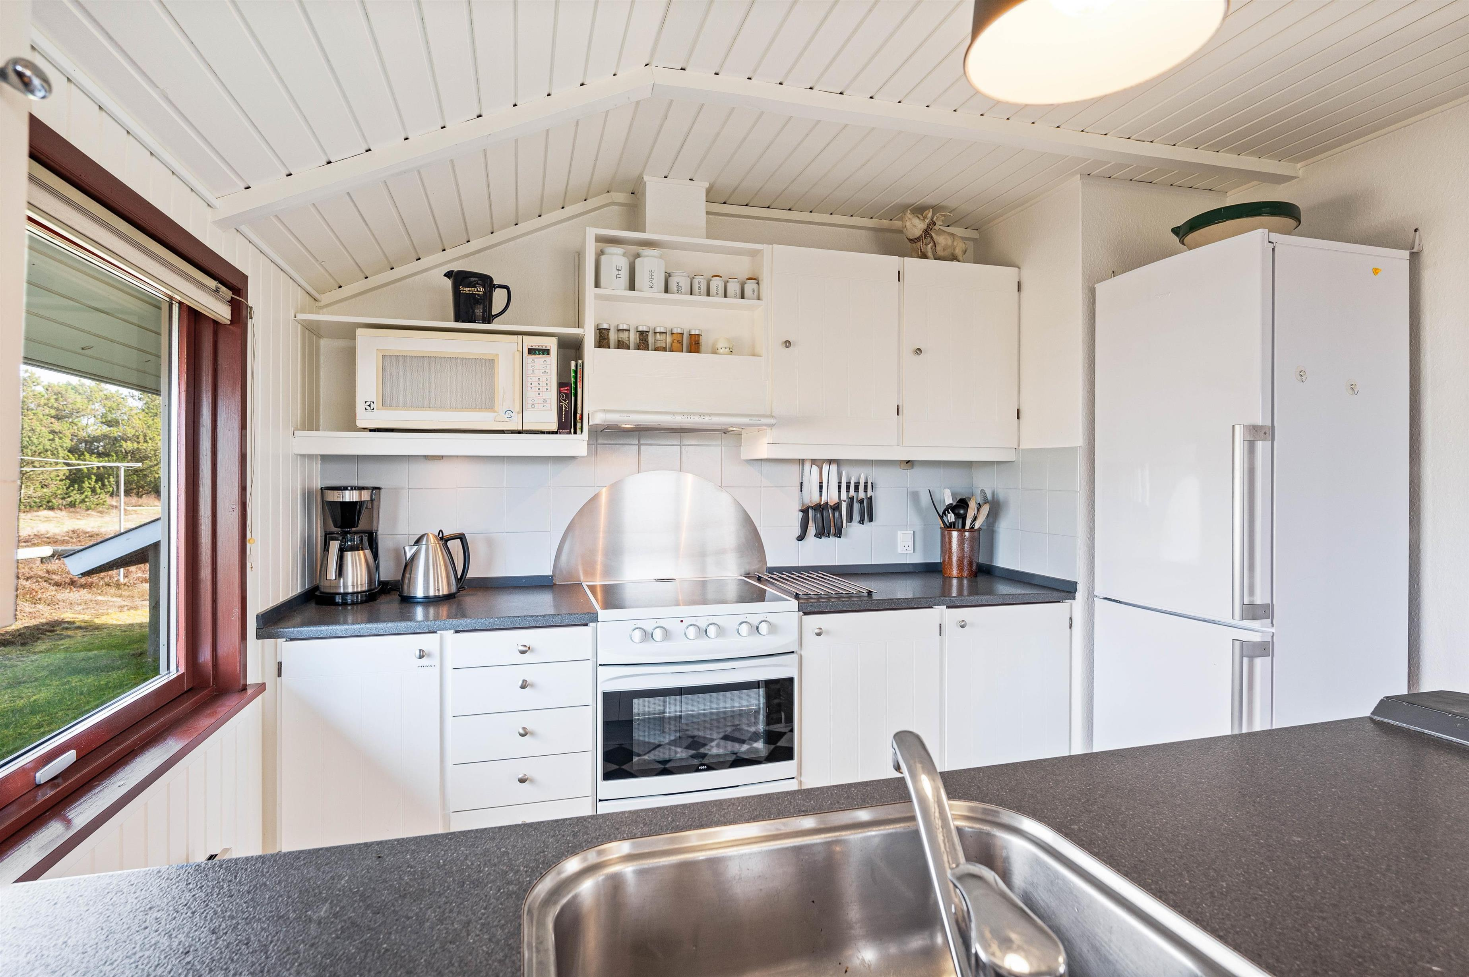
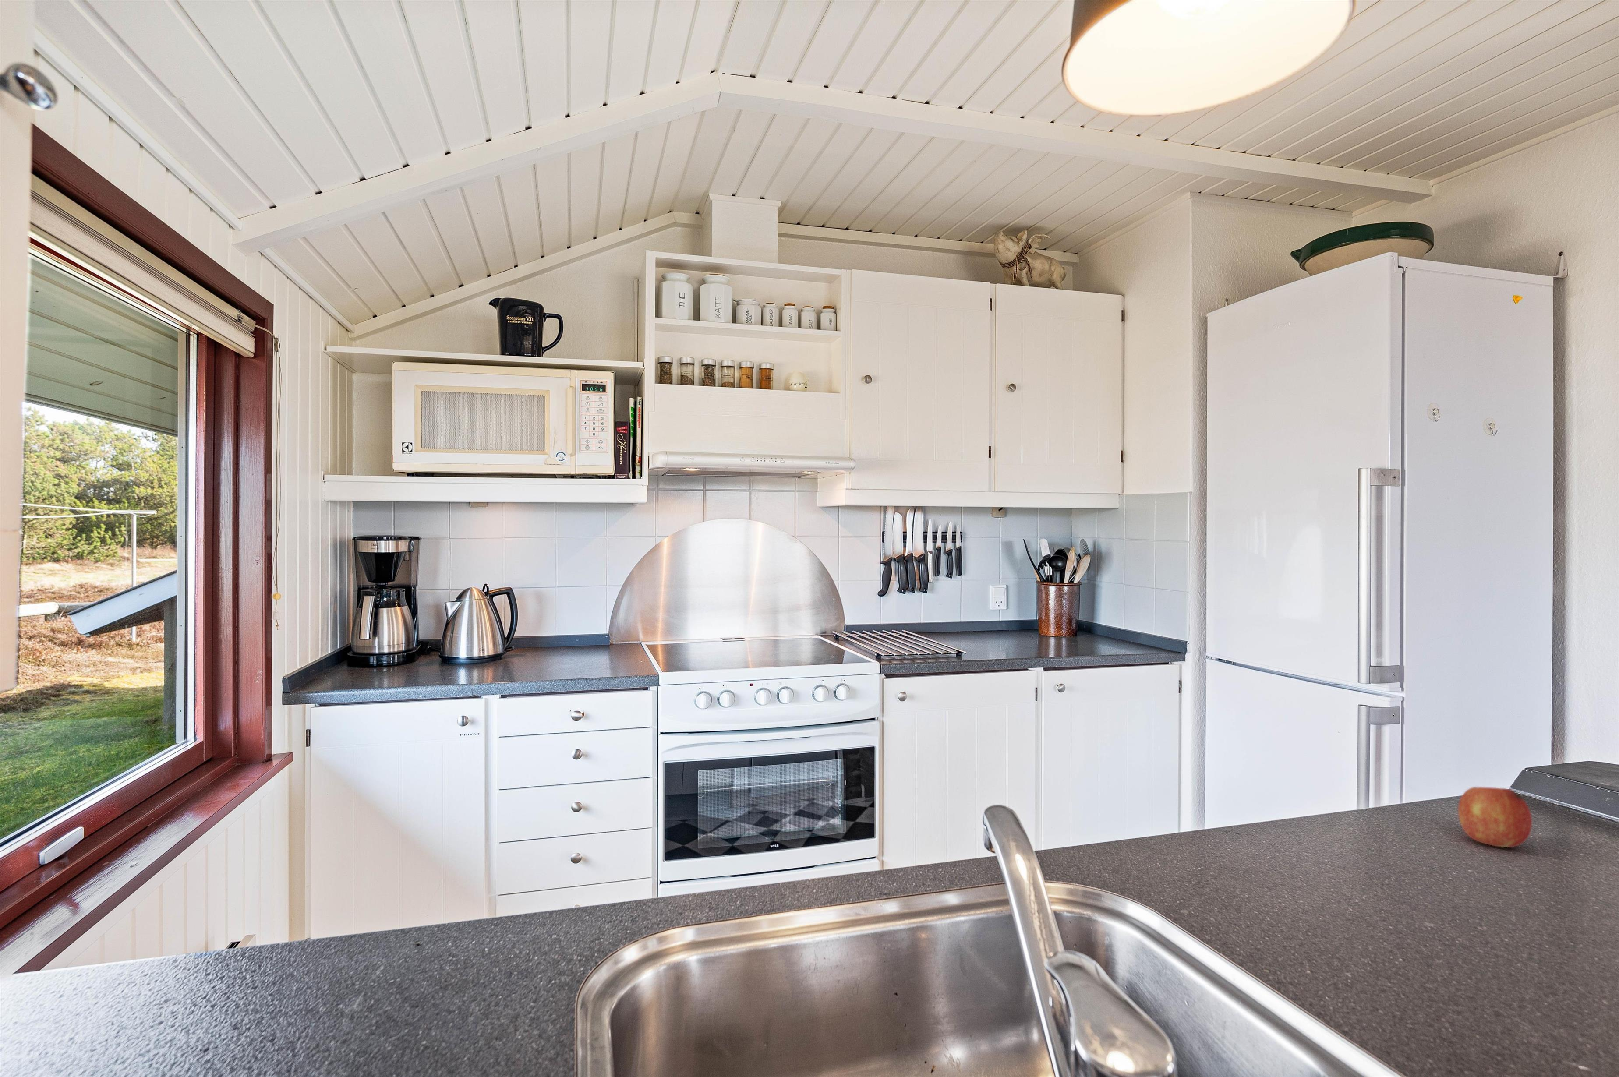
+ fruit [1458,786,1532,847]
